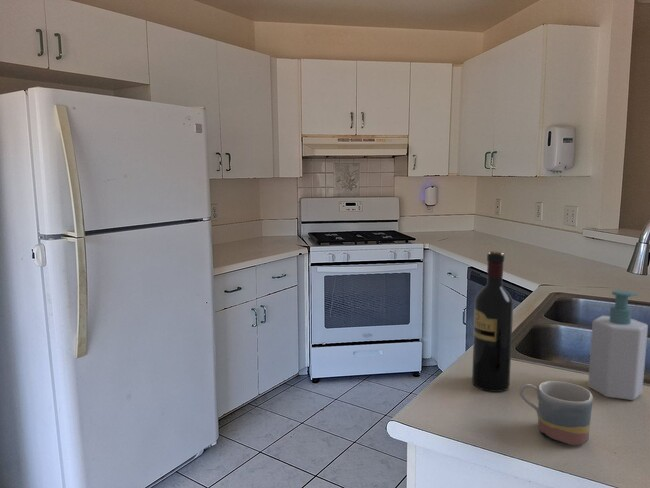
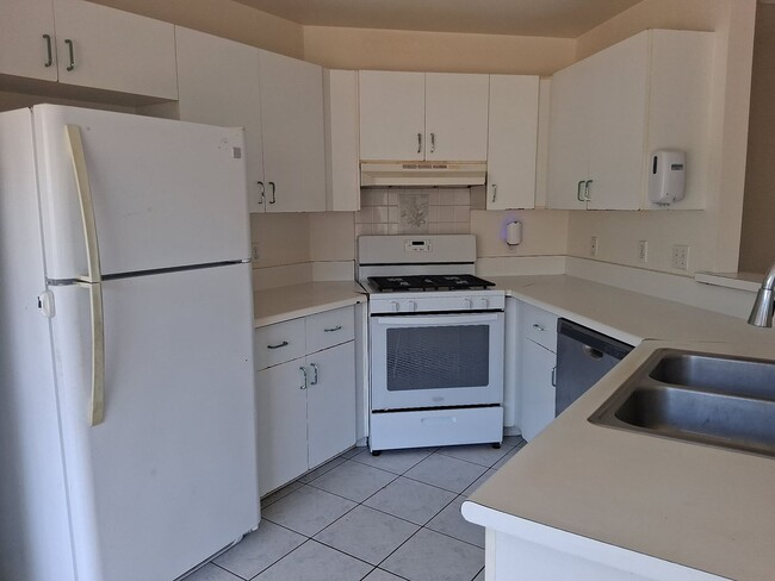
- wine bottle [471,250,514,393]
- soap bottle [587,289,649,401]
- mug [519,380,594,446]
